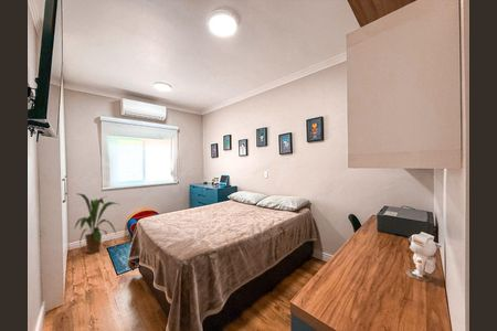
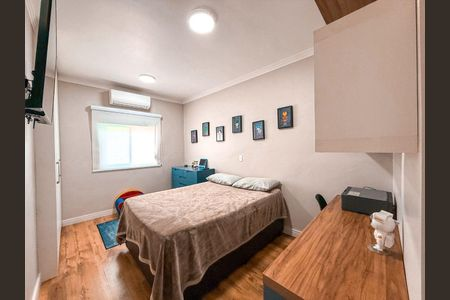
- house plant [74,193,119,255]
